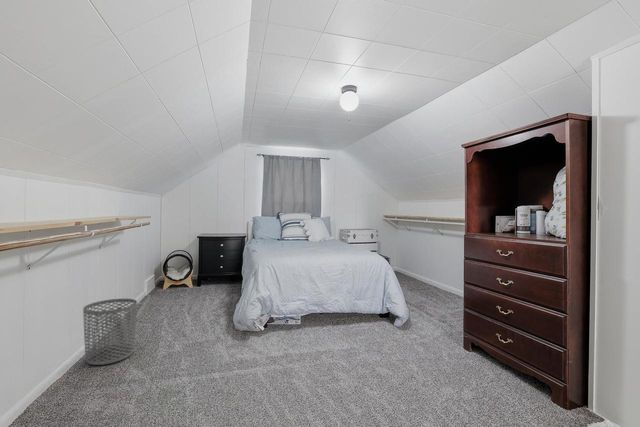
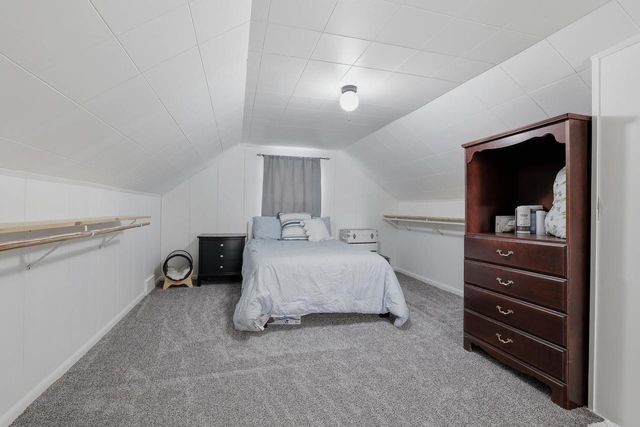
- waste bin [82,298,138,366]
